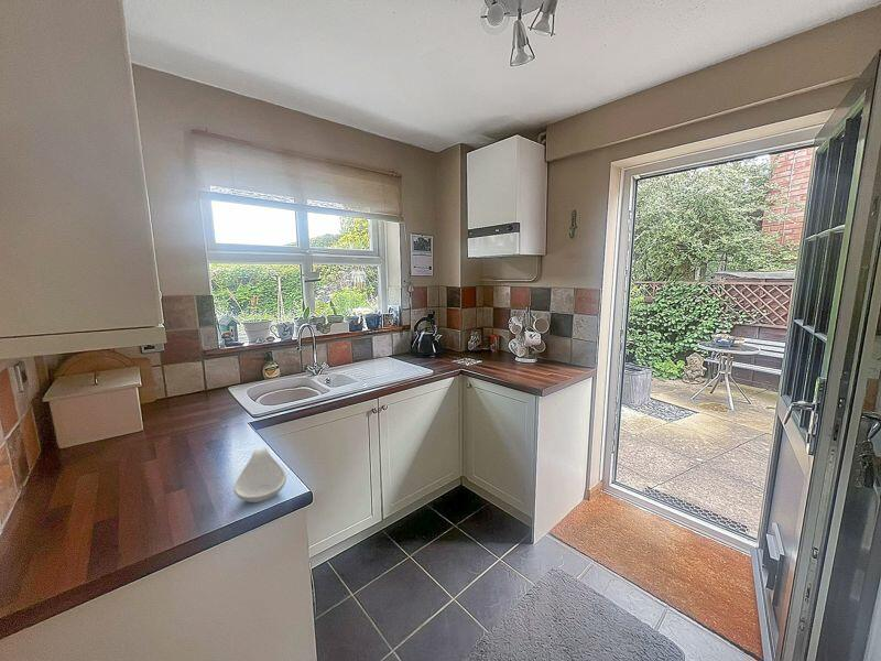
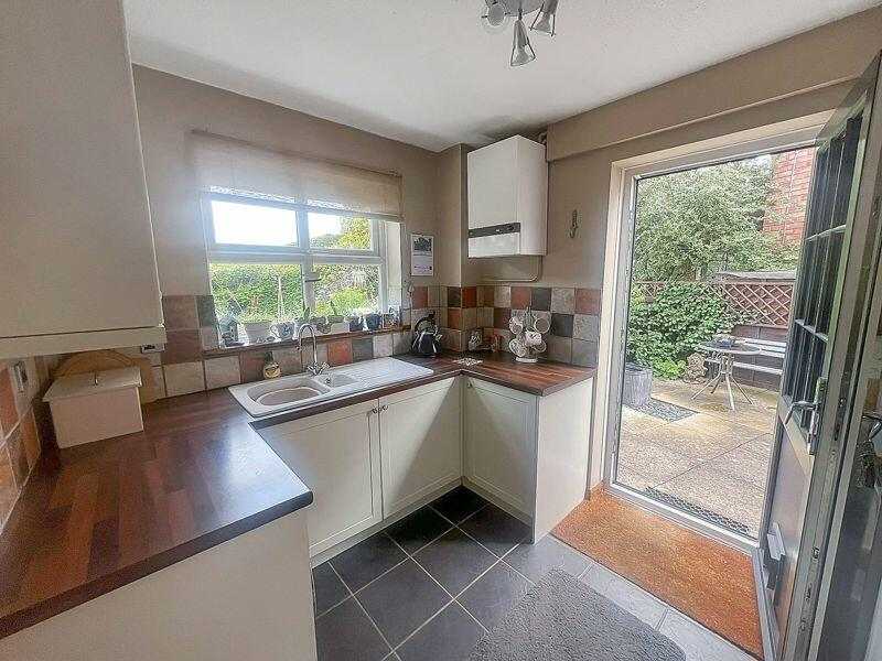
- spoon rest [232,446,287,503]
